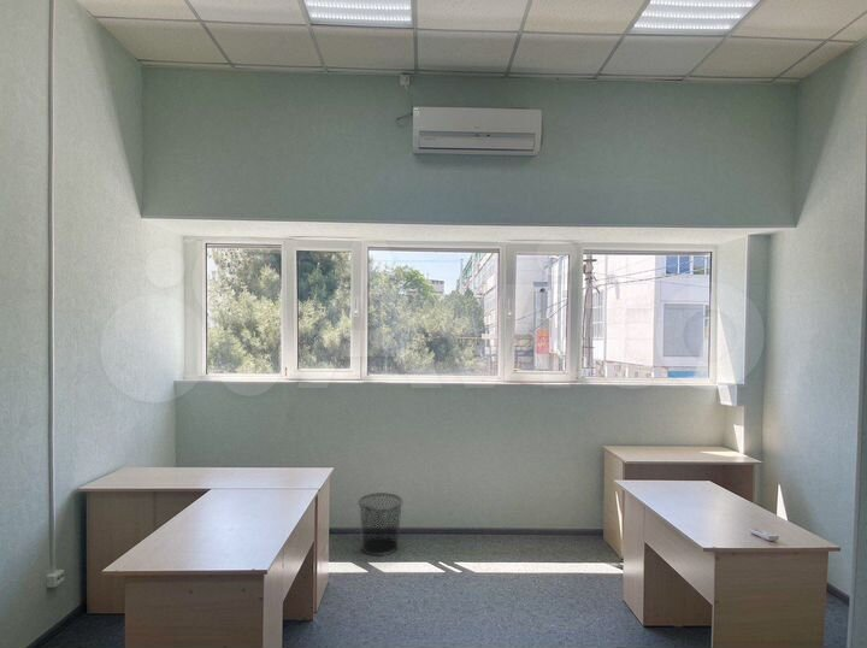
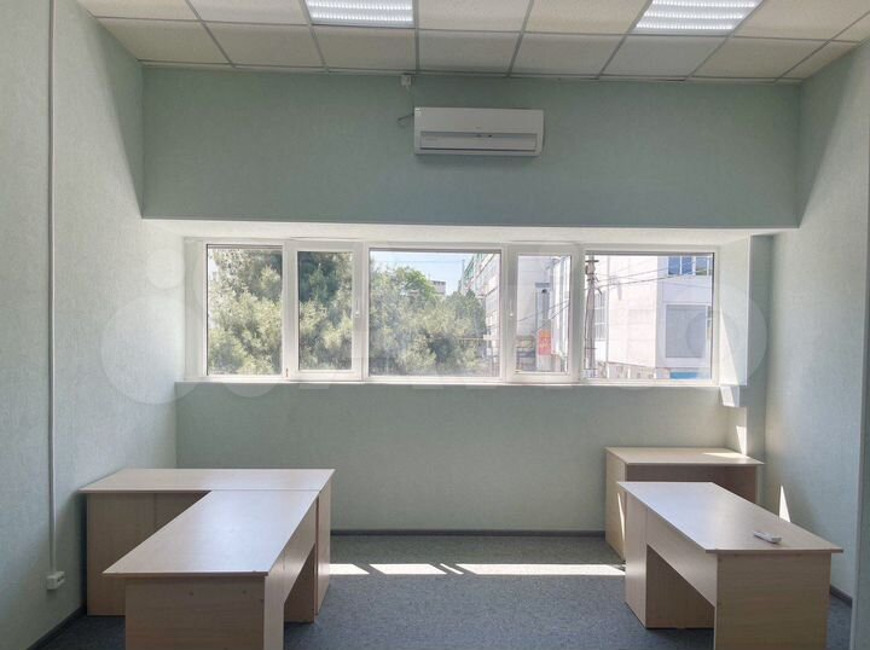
- waste bin [356,491,403,556]
